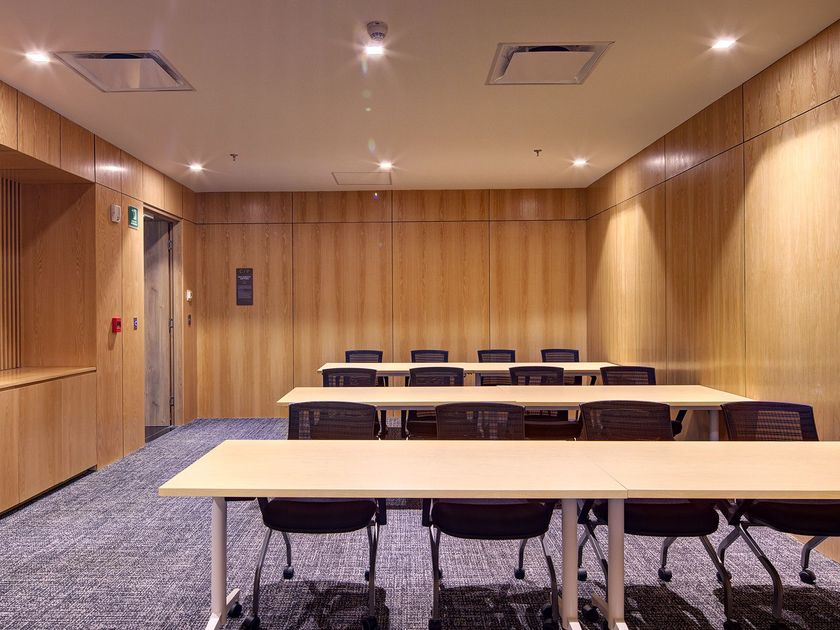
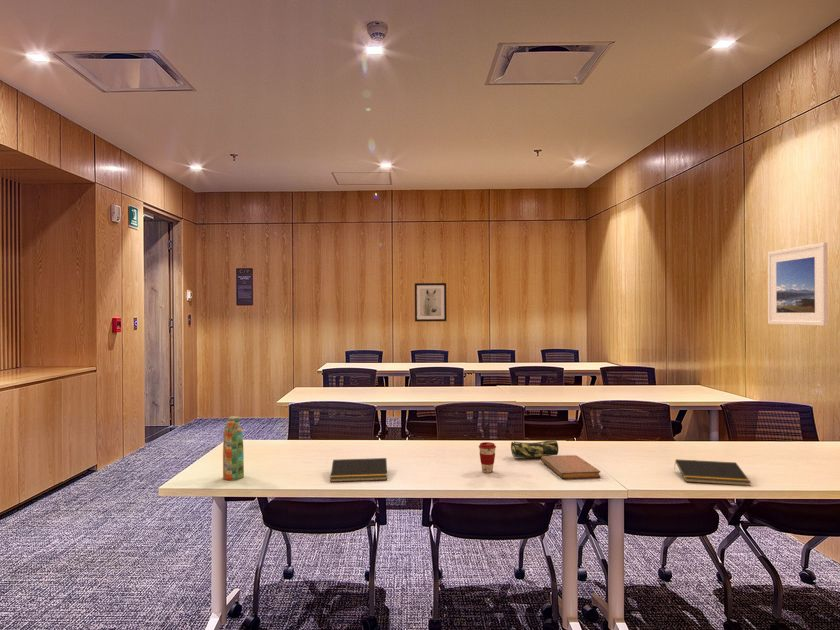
+ notepad [329,457,388,483]
+ notebook [540,454,602,480]
+ water bottle [222,415,245,481]
+ pencil case [510,439,559,459]
+ notepad [673,458,752,487]
+ wall art [414,282,447,322]
+ coffee cup [478,441,497,474]
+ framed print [767,241,829,327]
